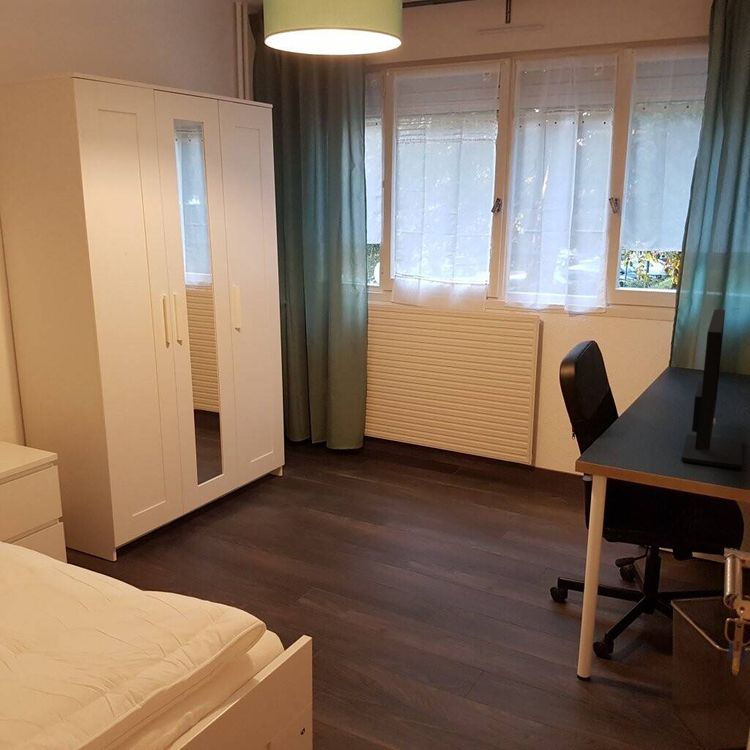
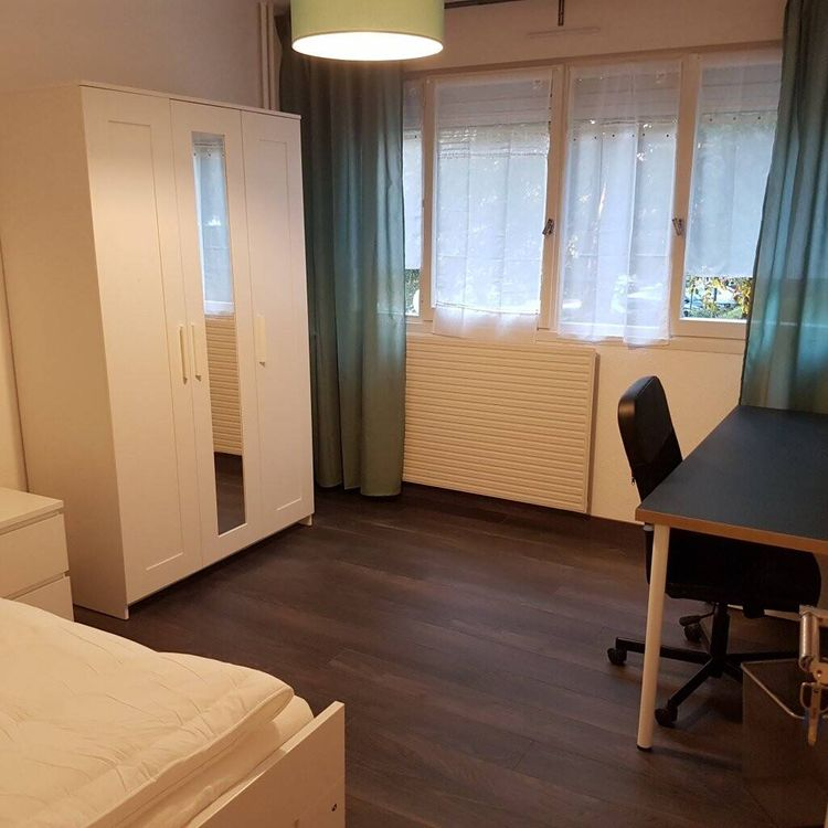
- monitor [680,309,743,470]
